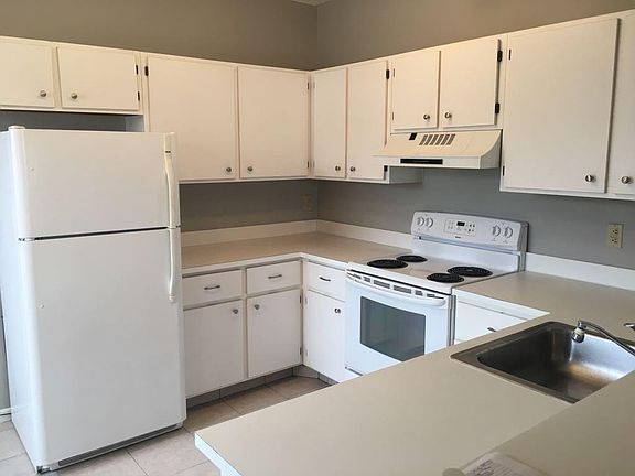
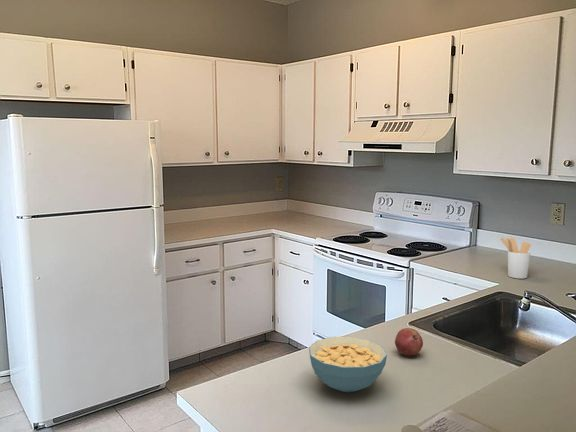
+ fruit [394,327,424,356]
+ cereal bowl [308,336,388,393]
+ utensil holder [500,237,532,280]
